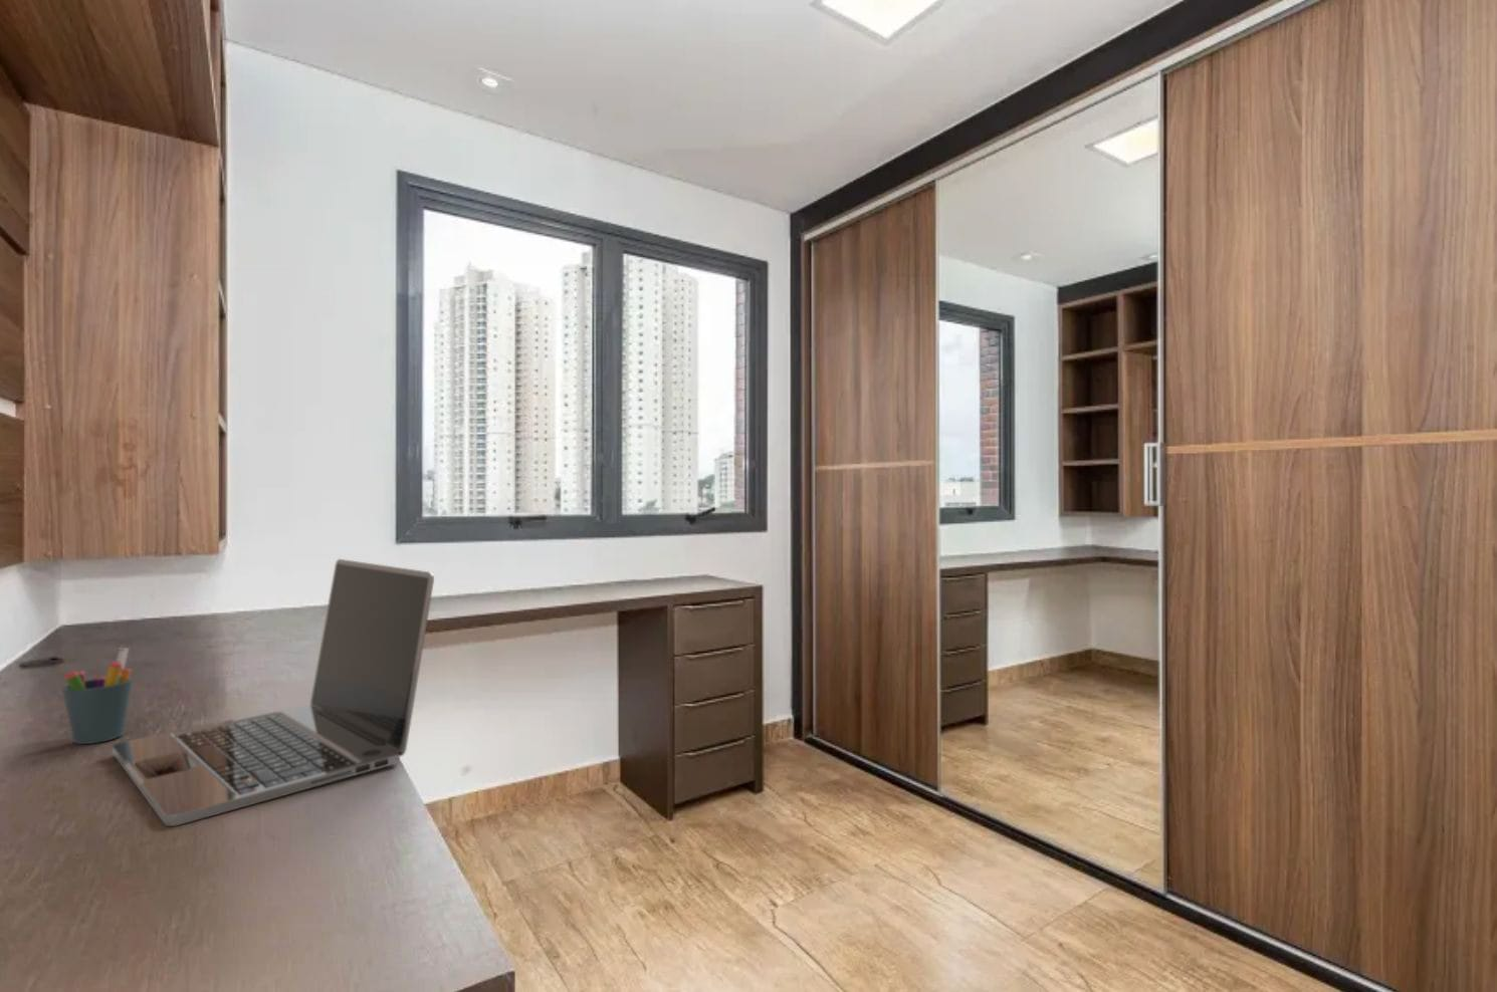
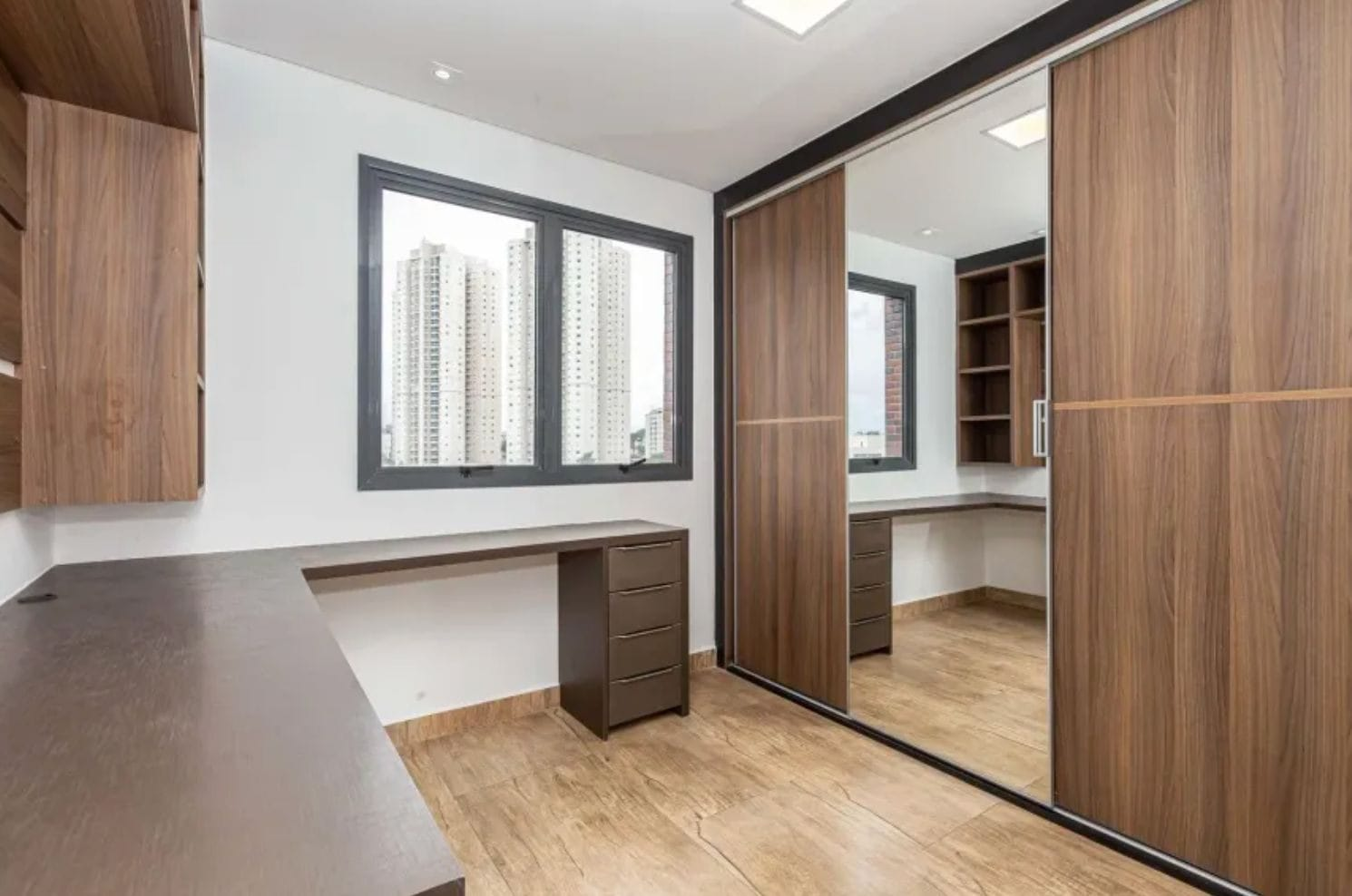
- laptop [112,558,435,827]
- pen holder [61,647,135,745]
